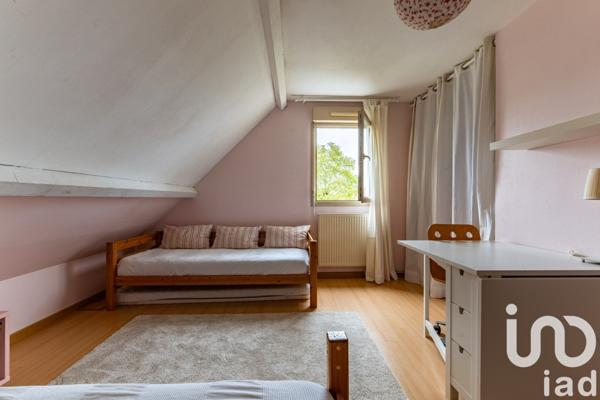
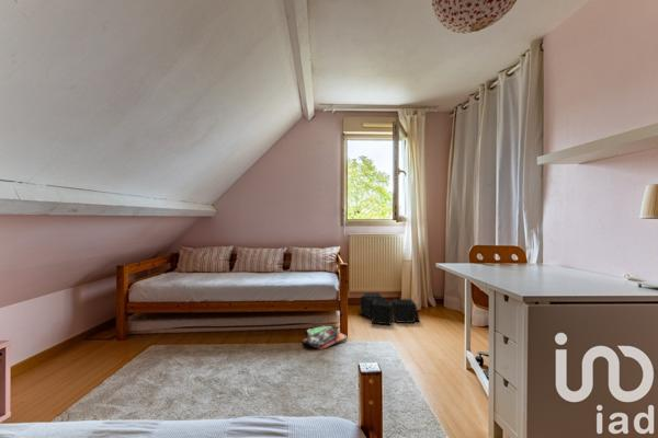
+ storage bin [360,291,421,326]
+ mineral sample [302,325,348,350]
